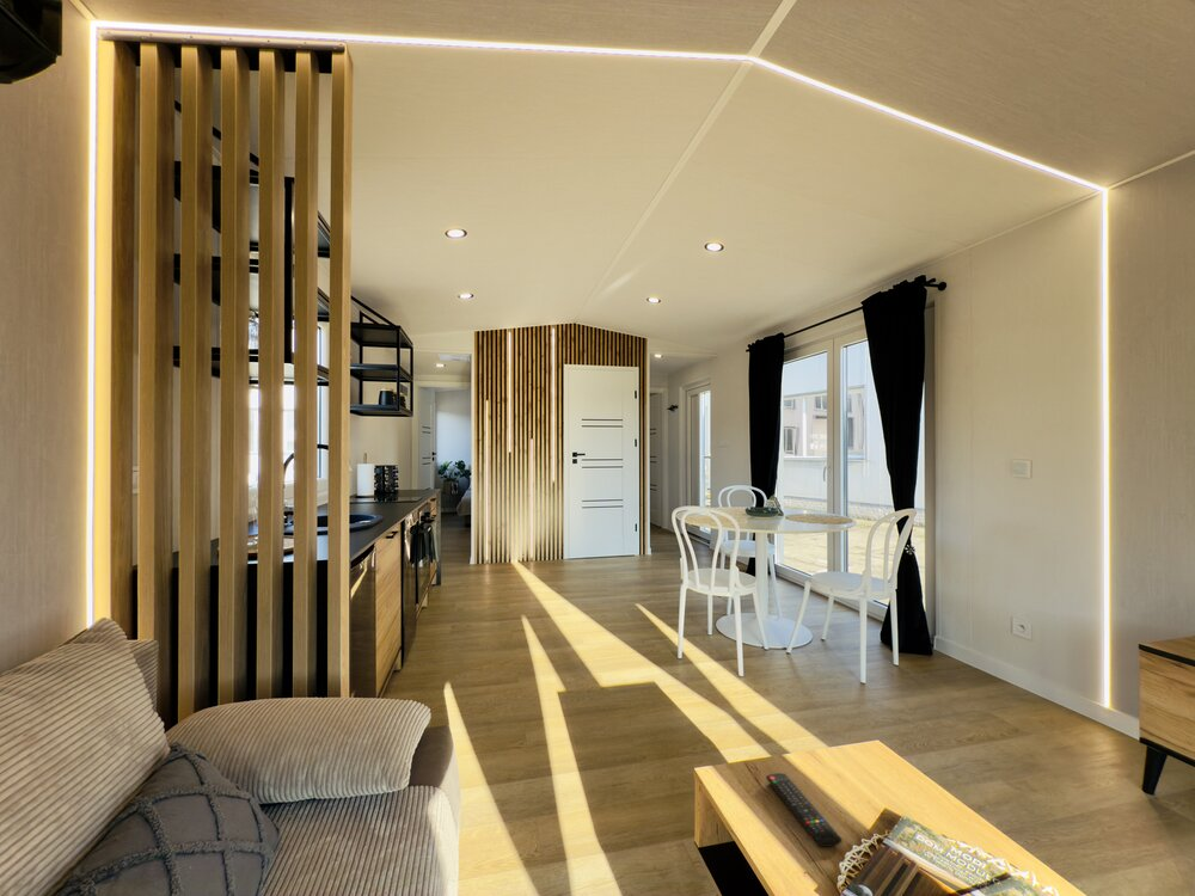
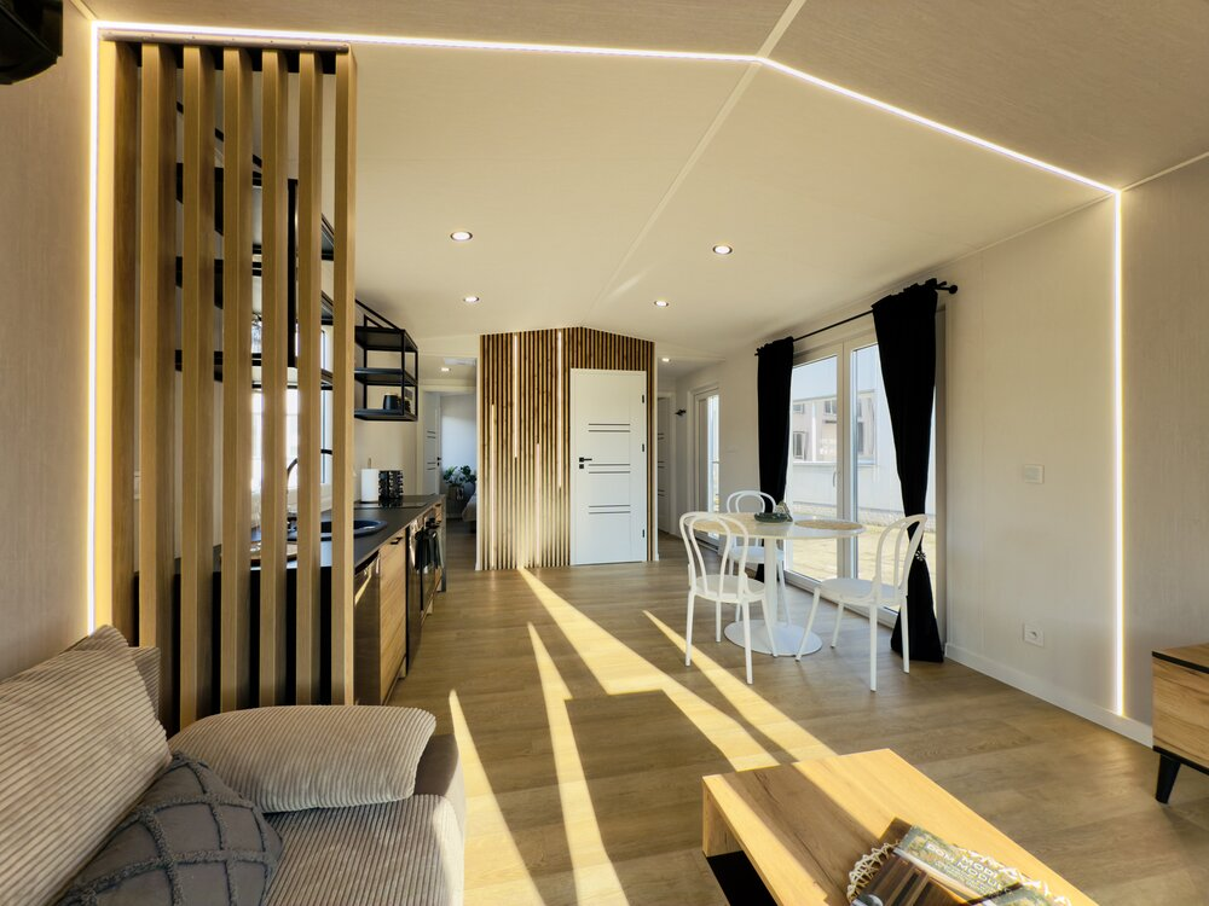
- remote control [765,772,842,848]
